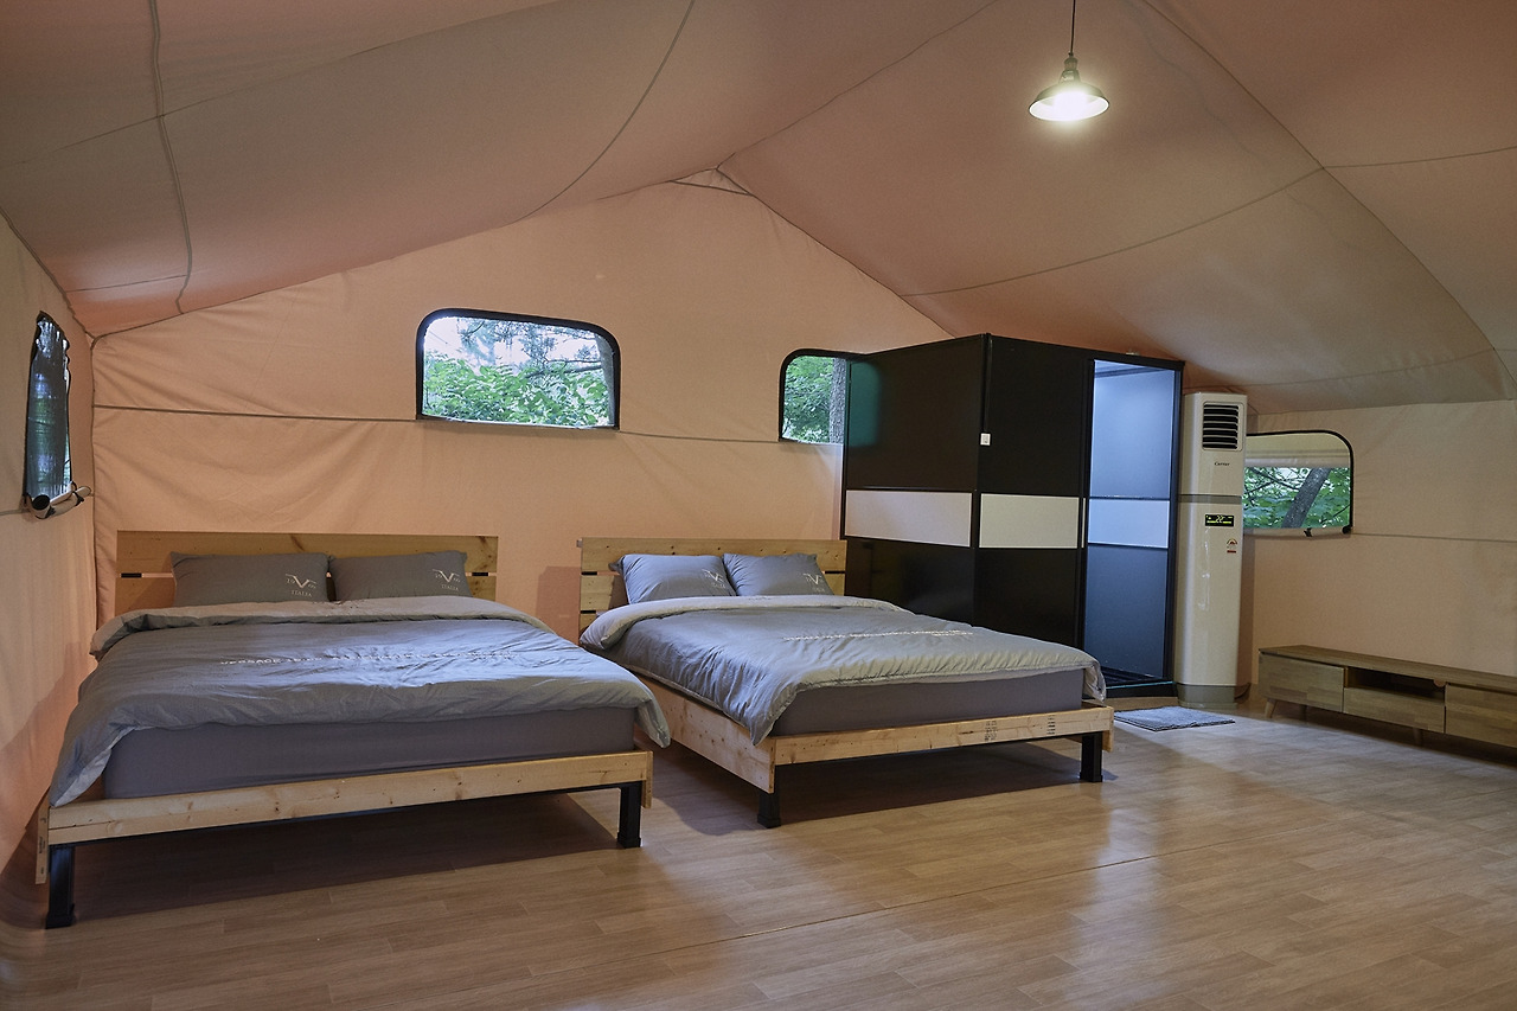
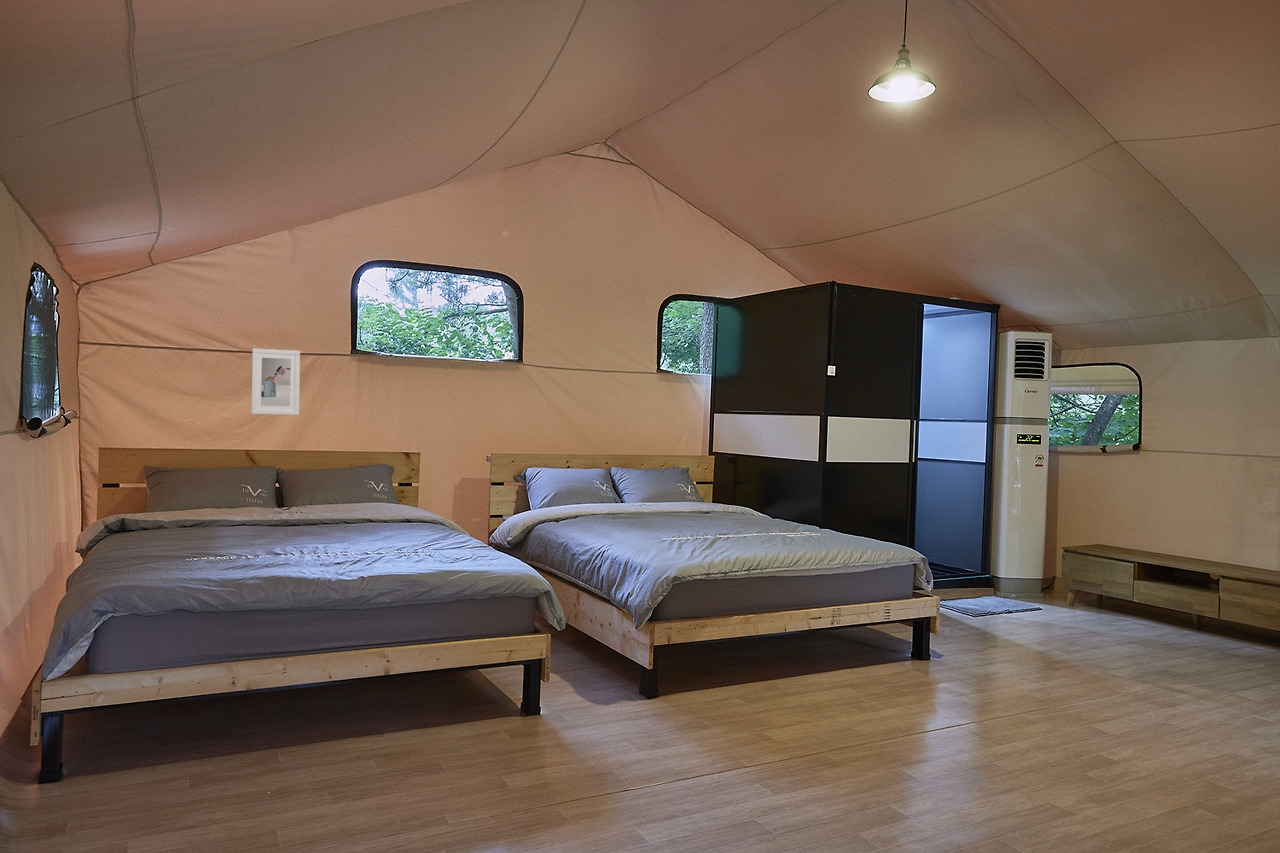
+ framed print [250,347,301,416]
